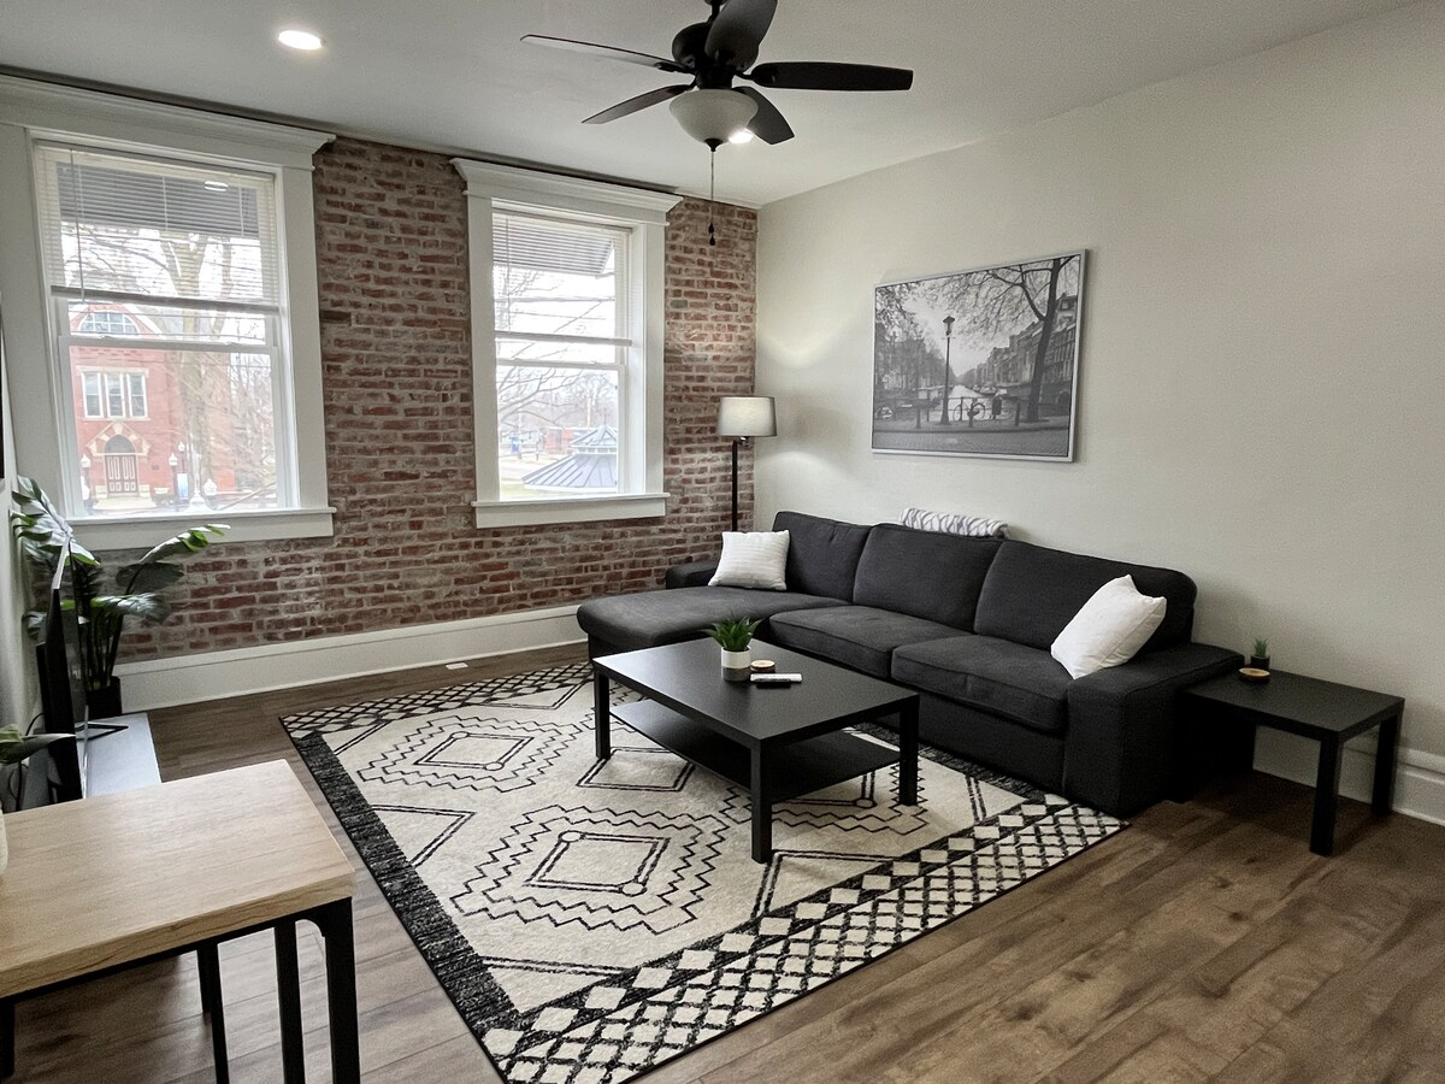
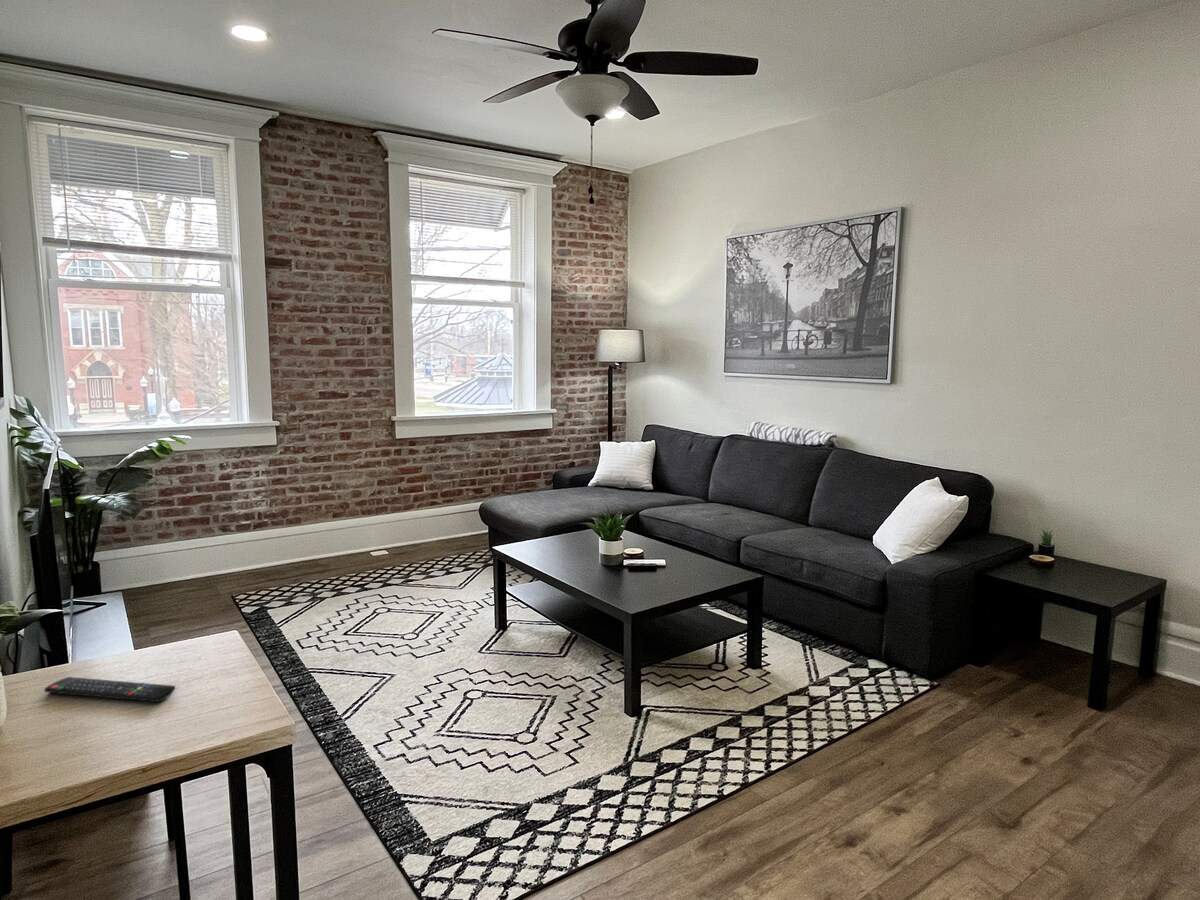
+ remote control [44,676,176,703]
